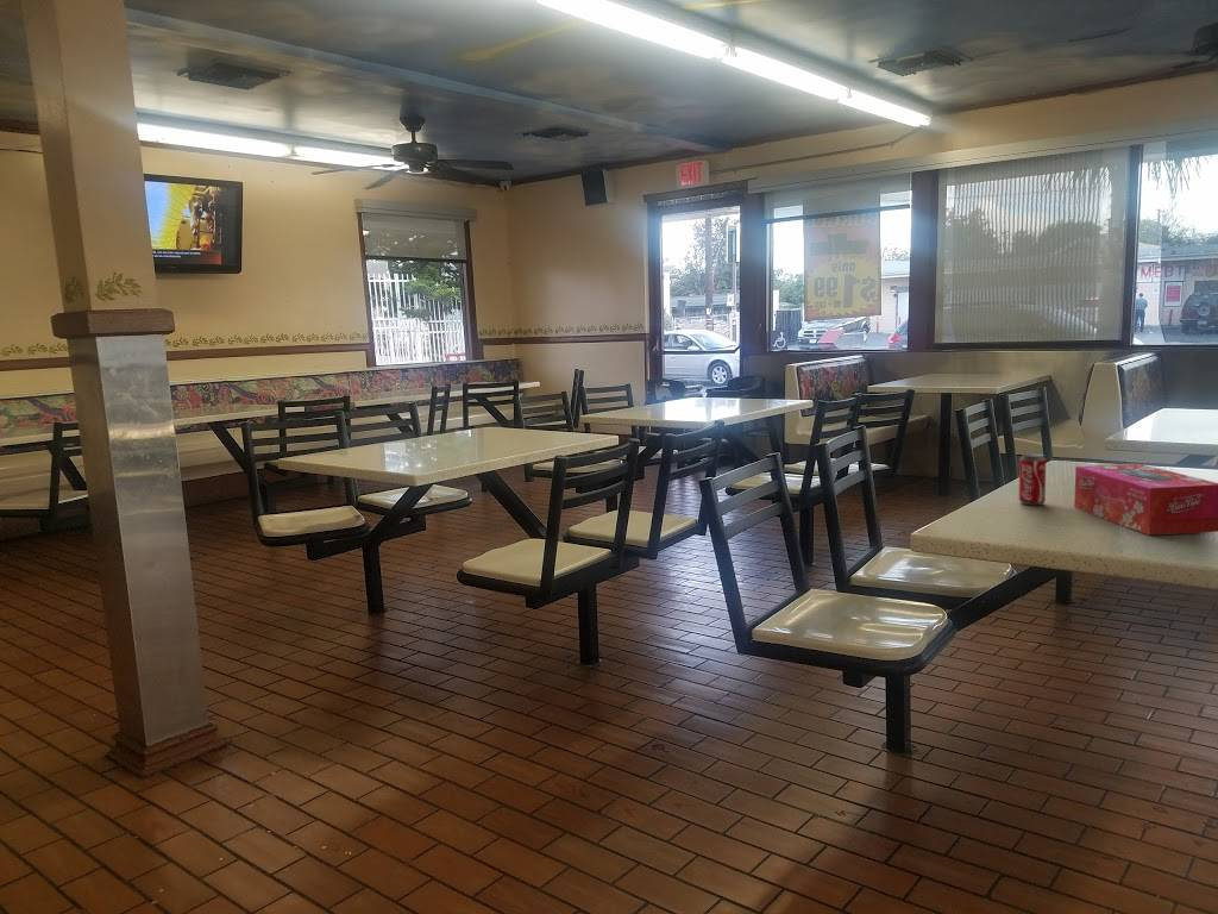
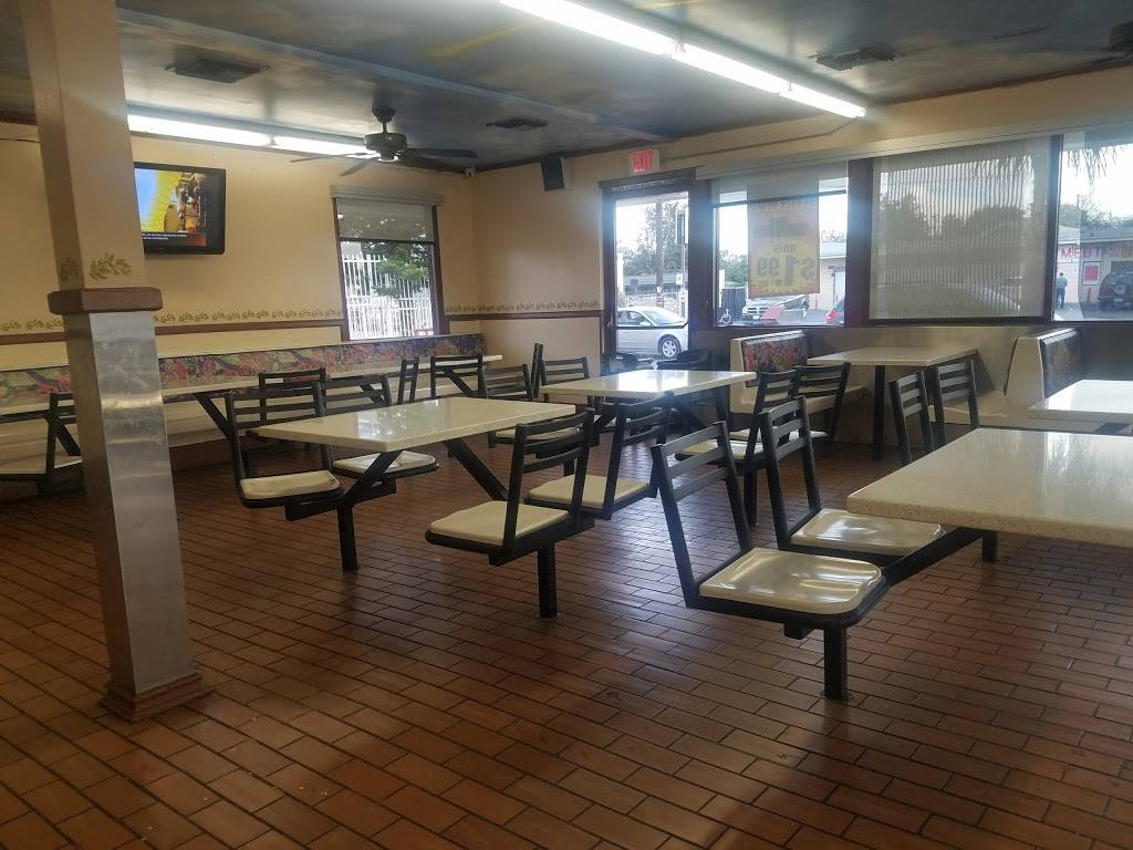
- beverage can [1018,452,1047,506]
- tissue box [1073,463,1218,537]
